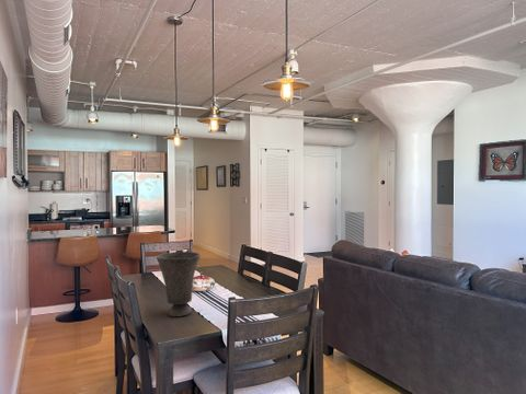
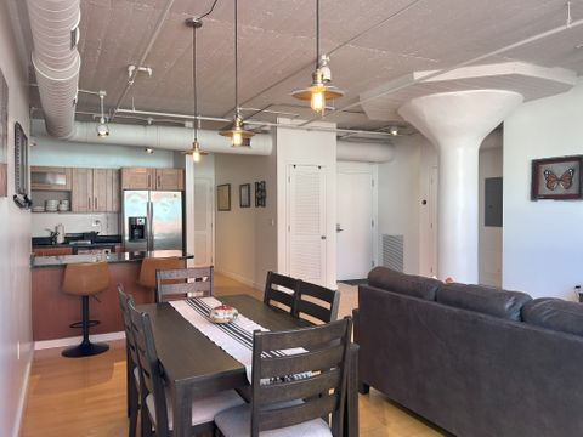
- vase [156,251,202,317]
